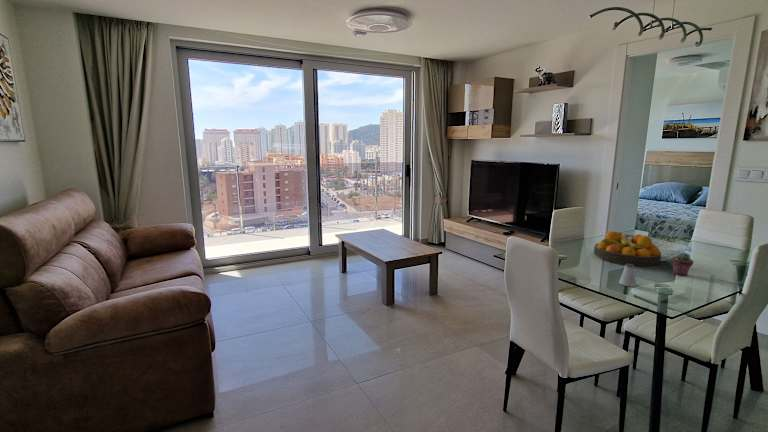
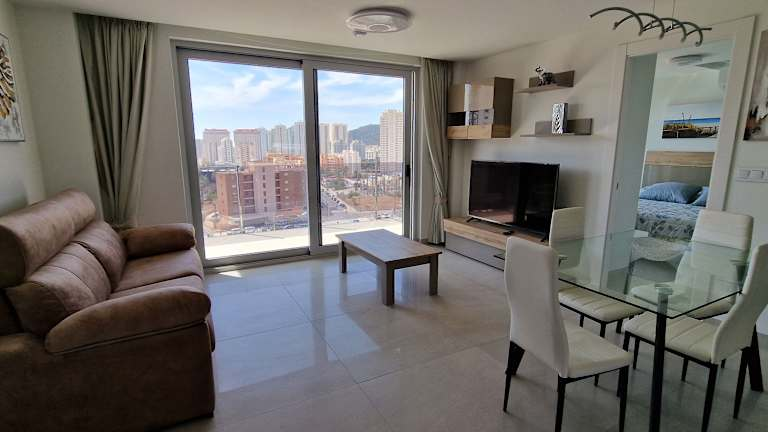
- fruit bowl [593,230,662,266]
- potted succulent [671,252,695,277]
- saltshaker [618,264,637,288]
